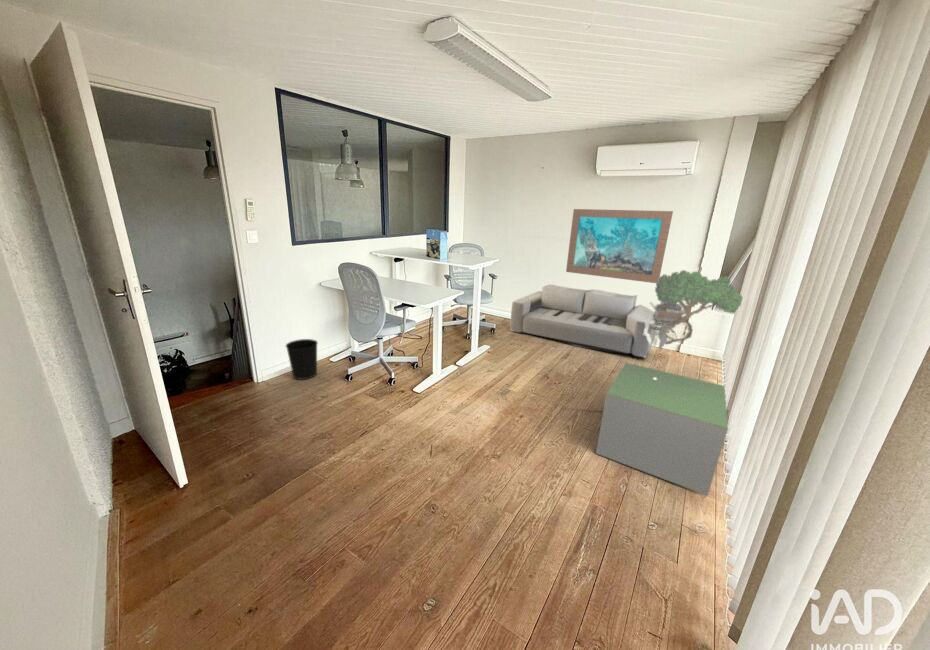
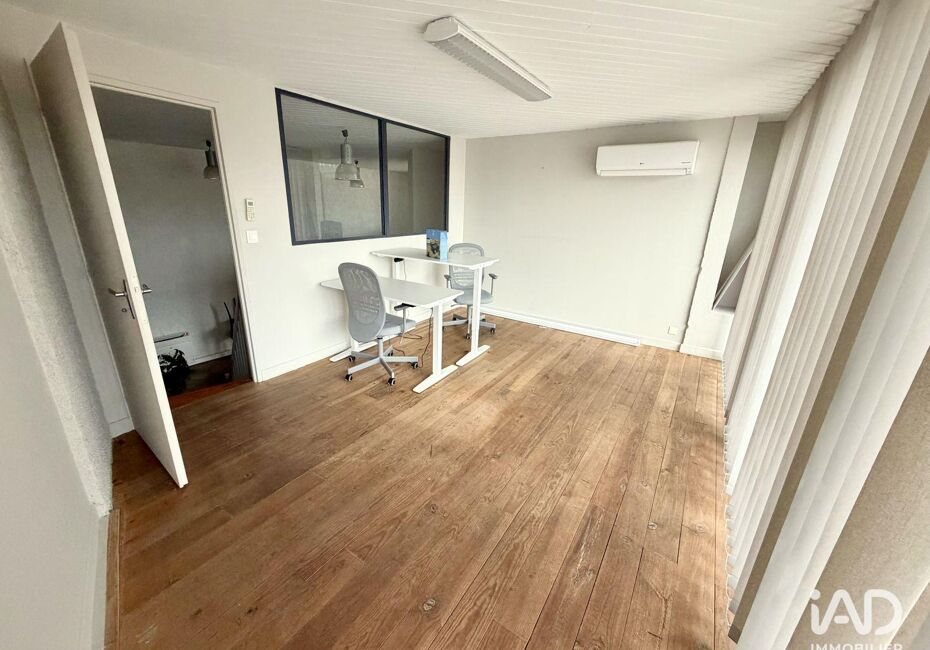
- wastebasket [285,338,319,381]
- wall art [565,208,674,284]
- loveseat [509,284,656,359]
- potted tree [595,269,744,497]
